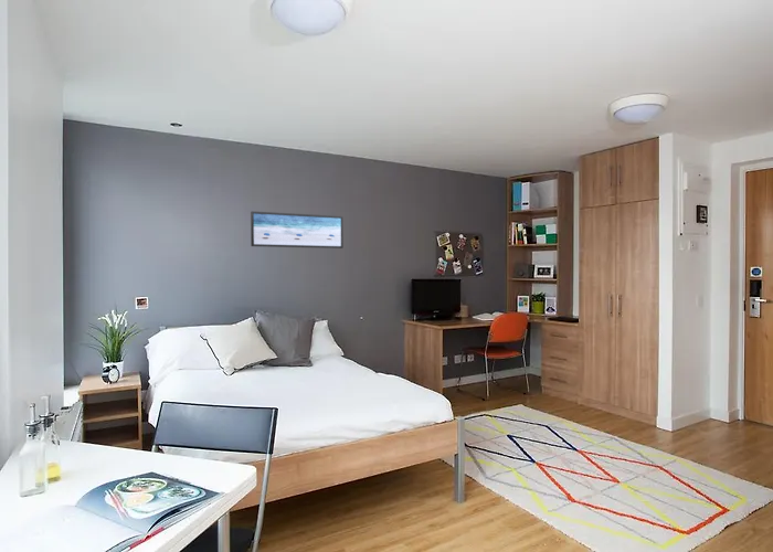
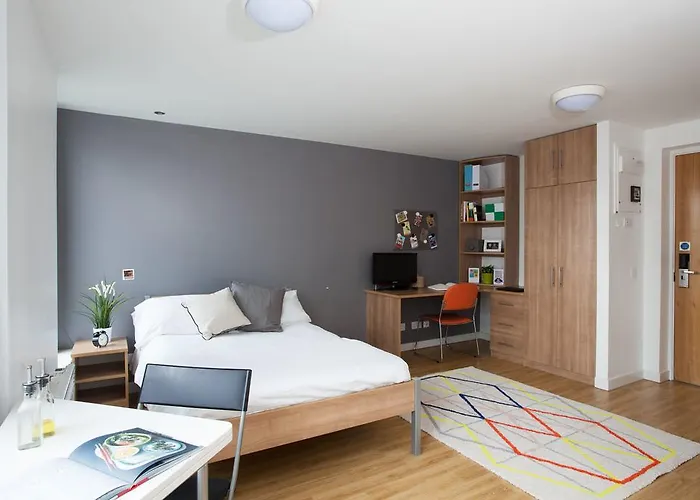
- wall art [250,210,345,250]
